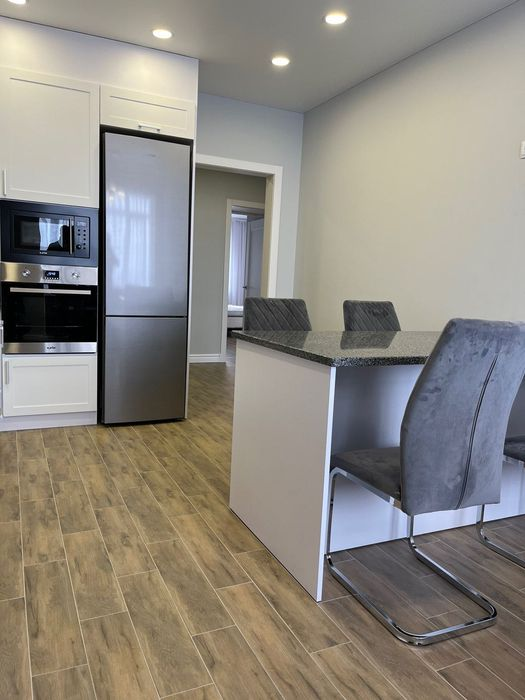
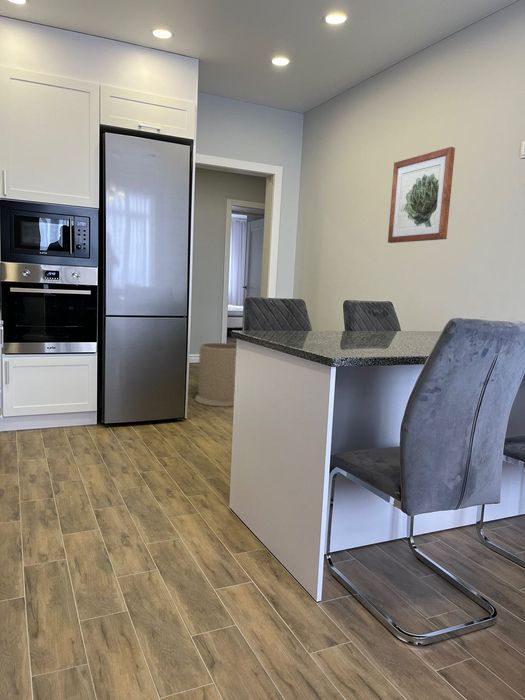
+ wall art [387,146,456,244]
+ trash can [194,342,237,408]
